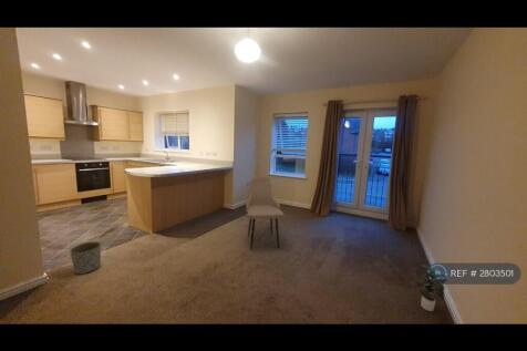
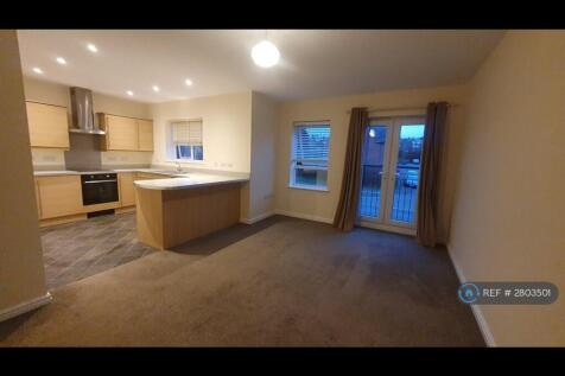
- potted plant [414,264,447,312]
- dining chair [245,175,285,250]
- planter [70,240,102,276]
